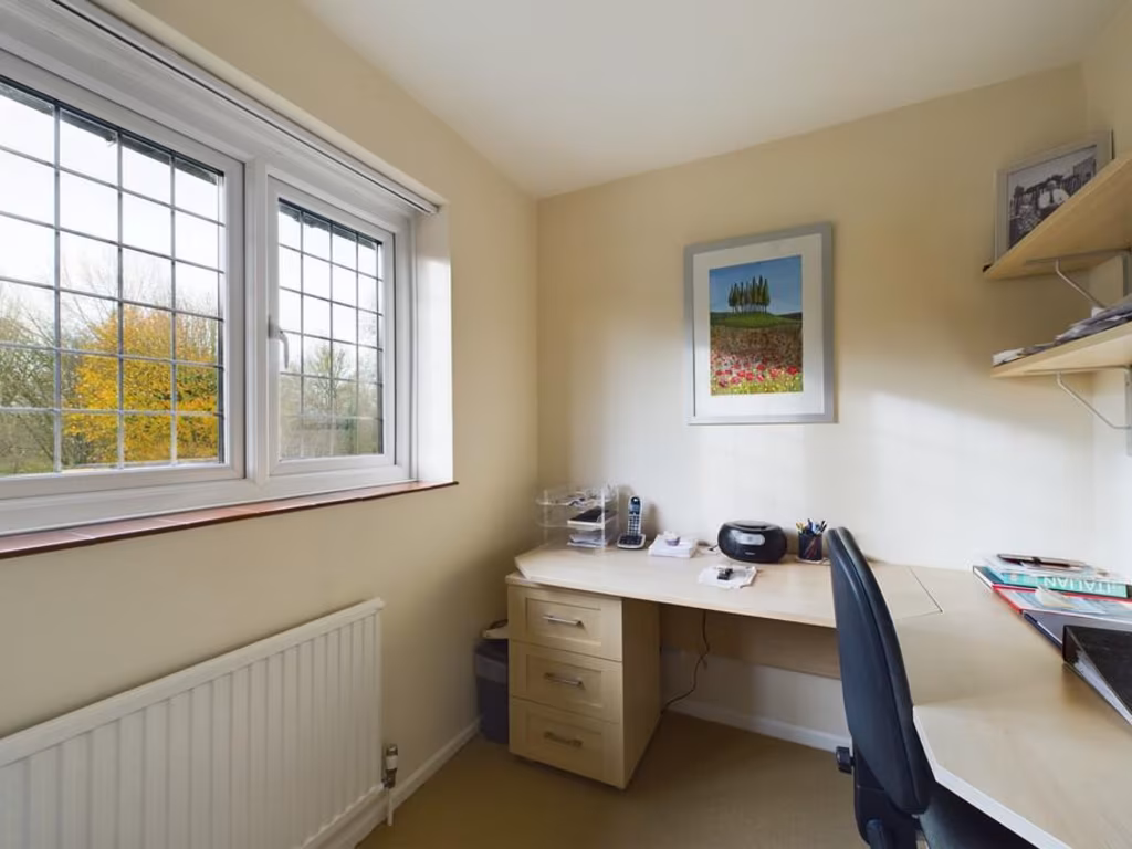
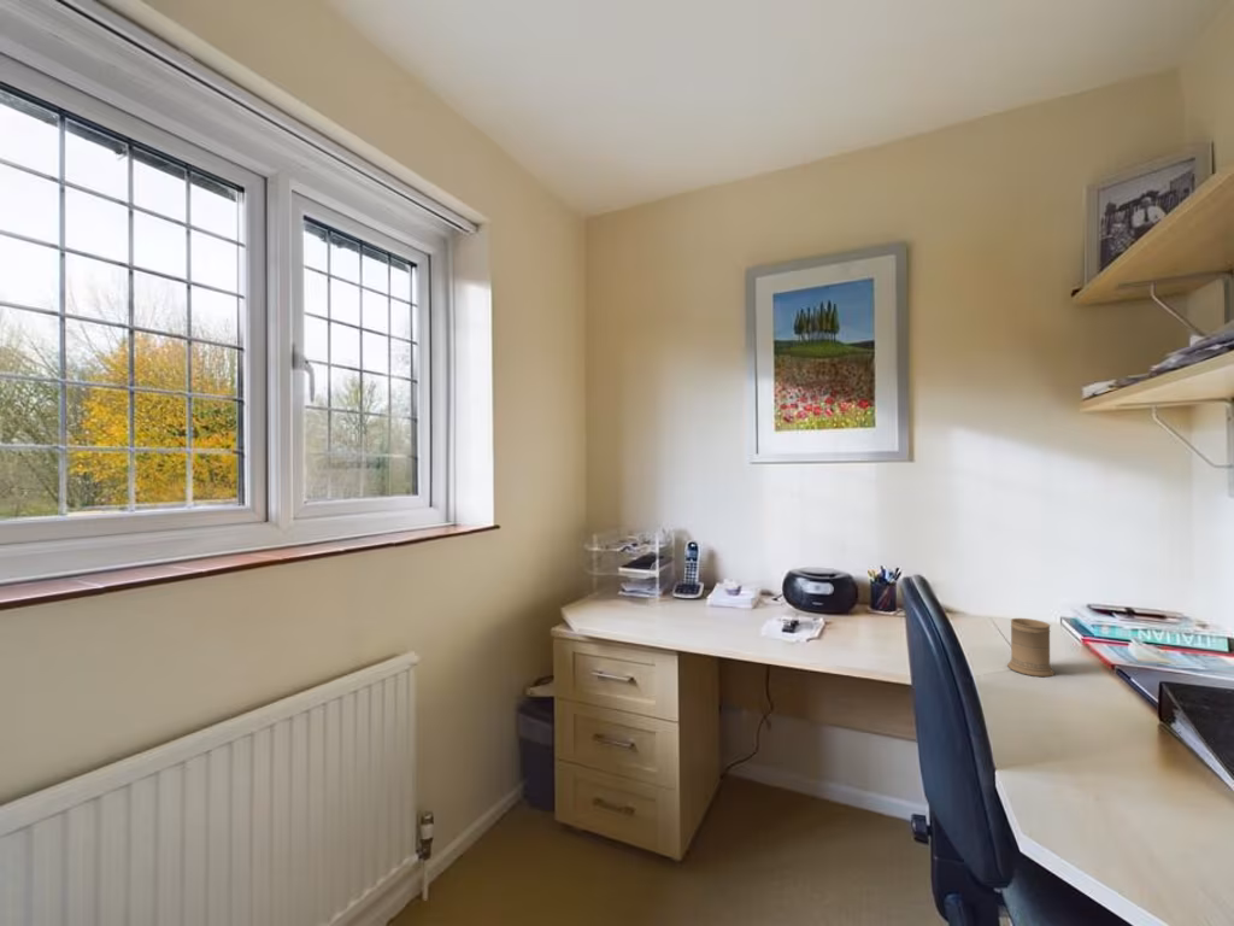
+ mug [1006,617,1056,678]
